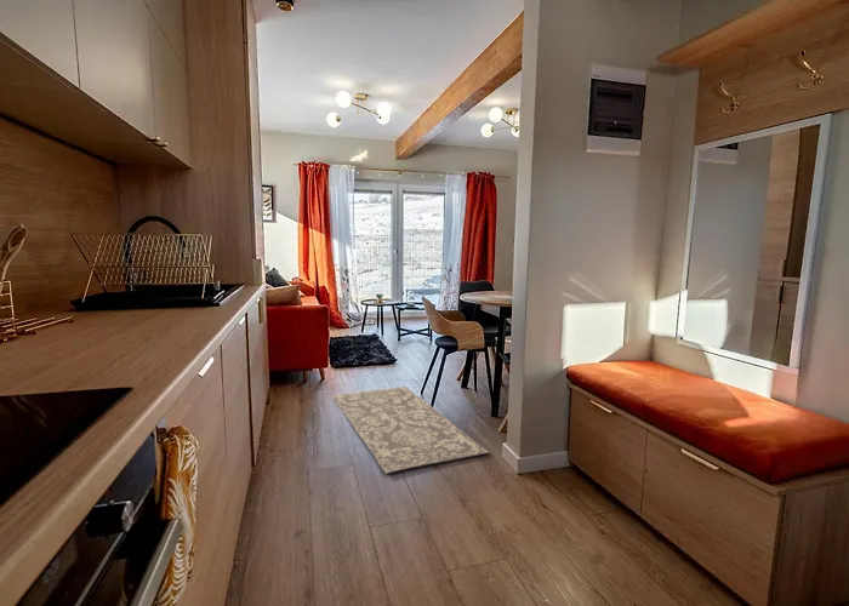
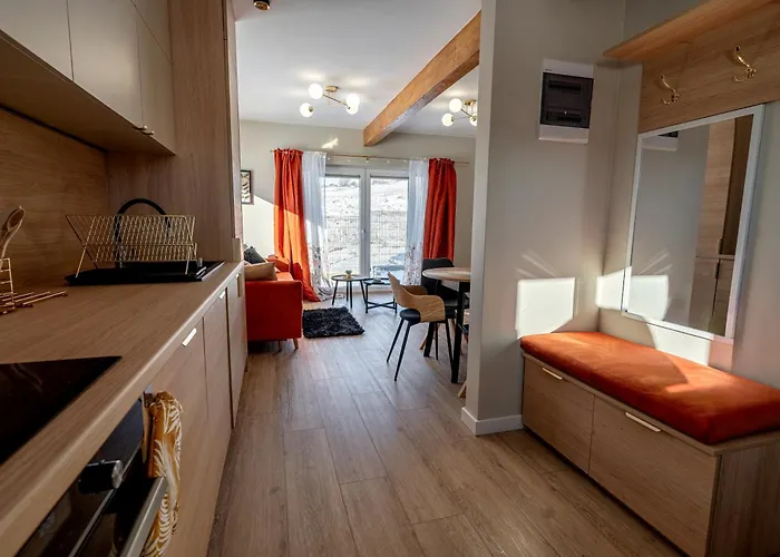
- rug [330,385,490,475]
